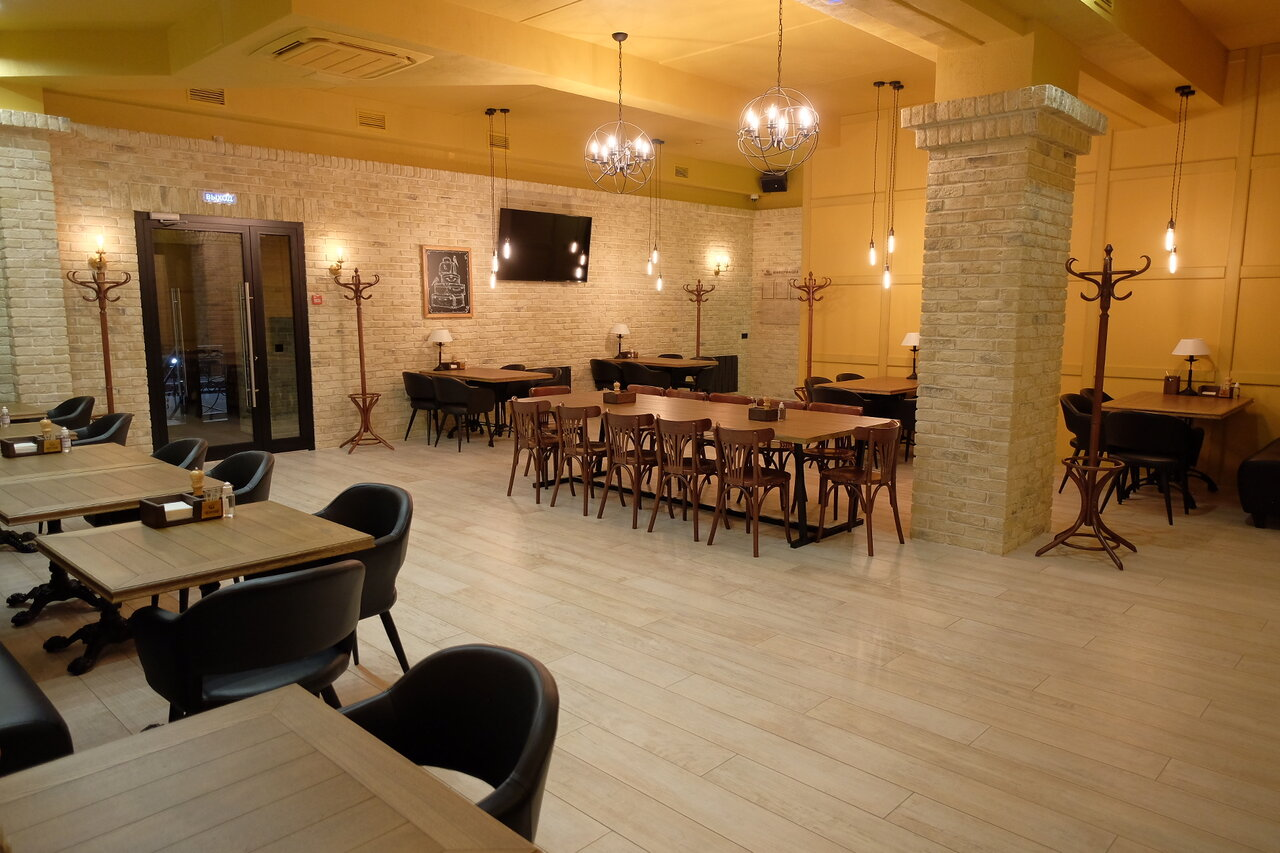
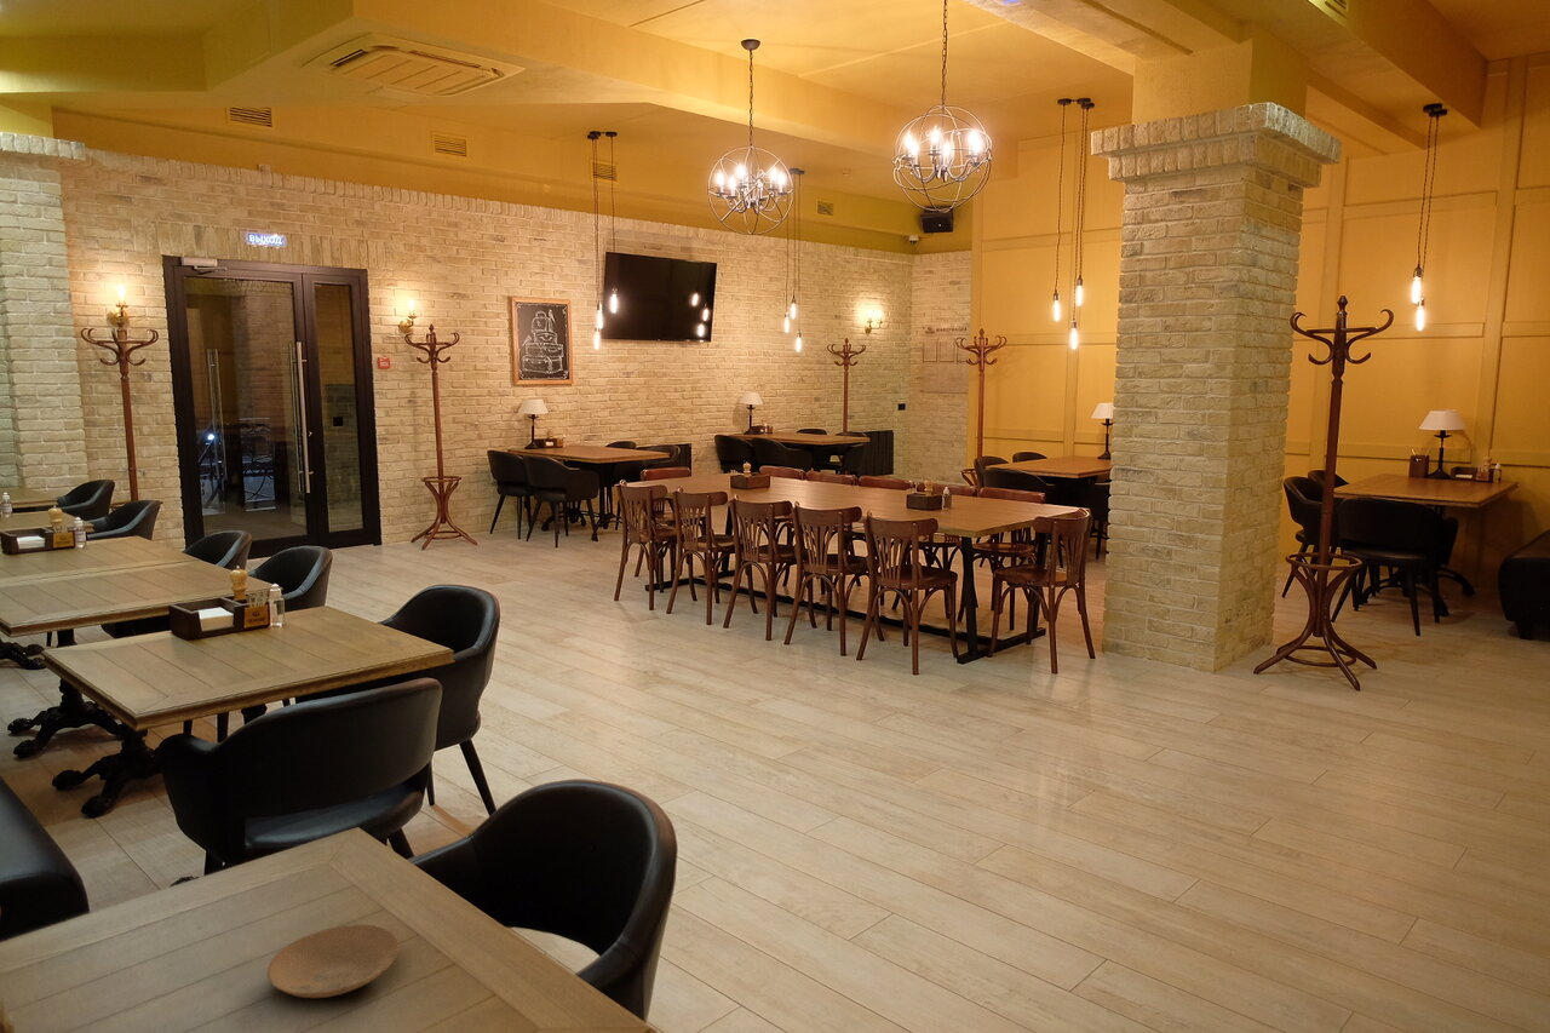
+ plate [266,923,401,999]
